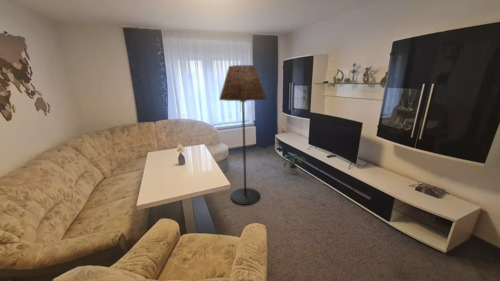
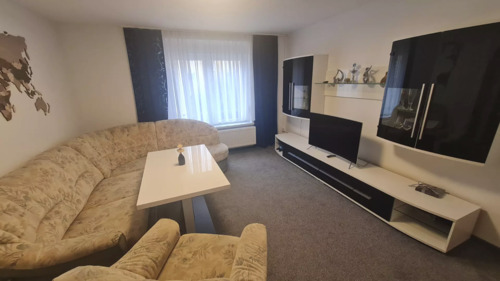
- potted plant [281,153,307,176]
- floor lamp [218,64,268,206]
